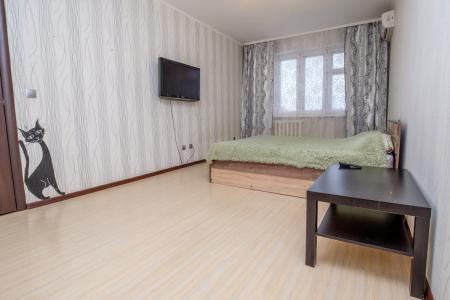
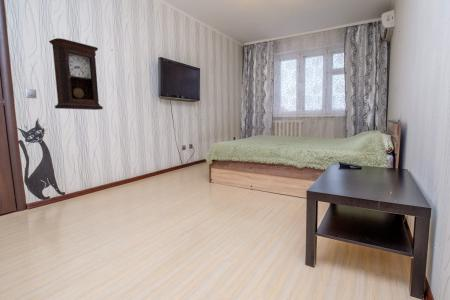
+ pendulum clock [48,37,104,111]
